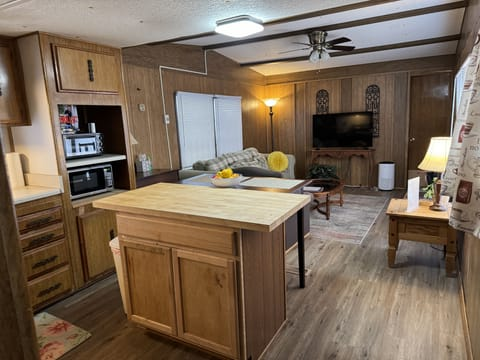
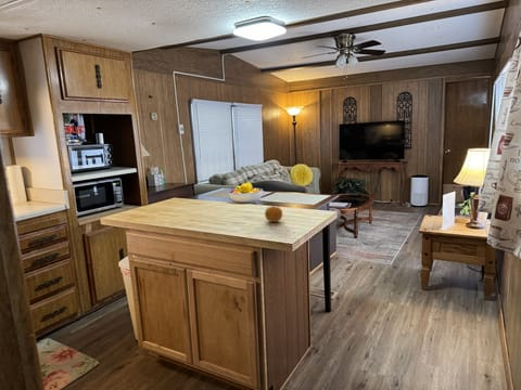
+ fruit [264,202,283,223]
